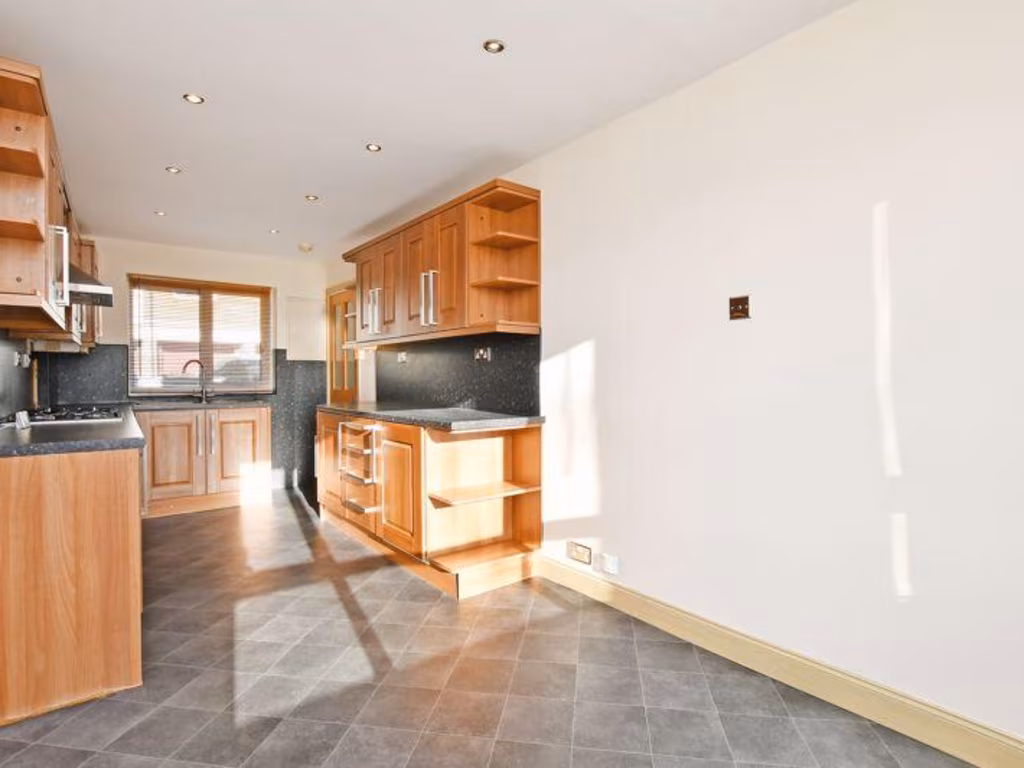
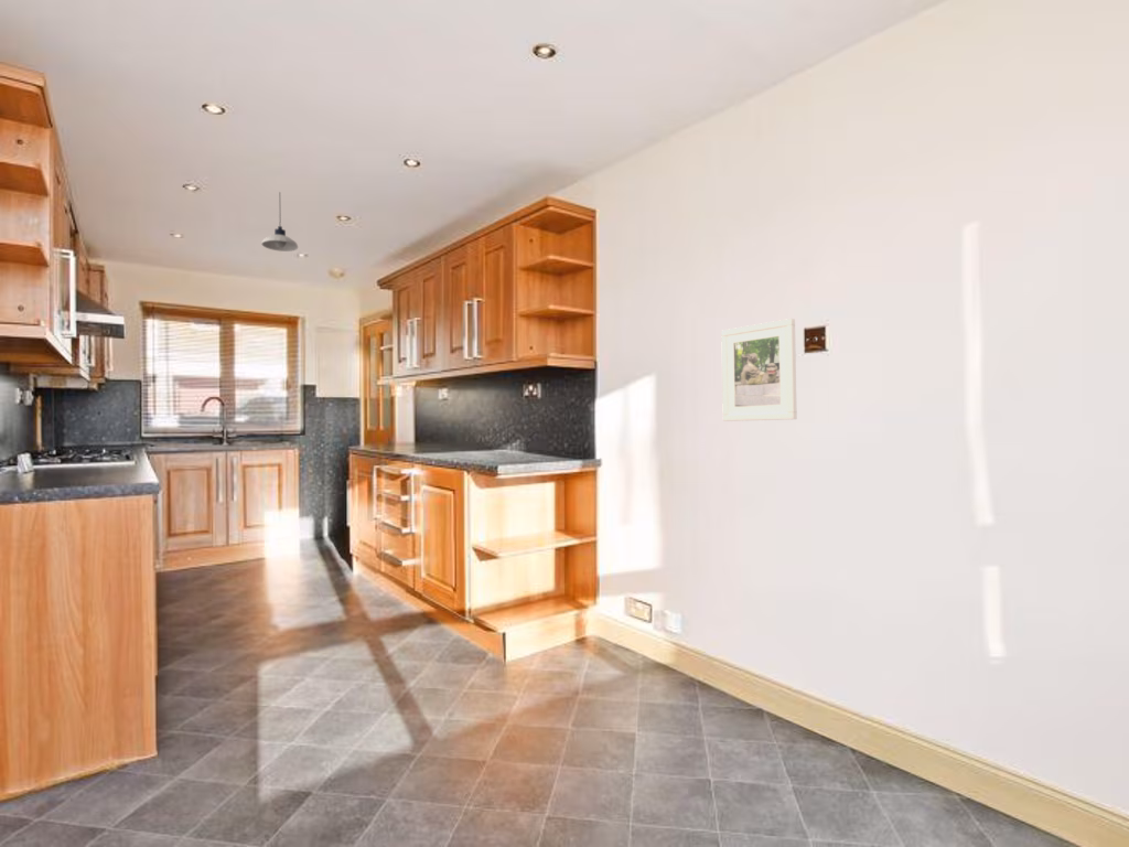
+ pendant light [260,191,299,253]
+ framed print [720,318,798,422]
